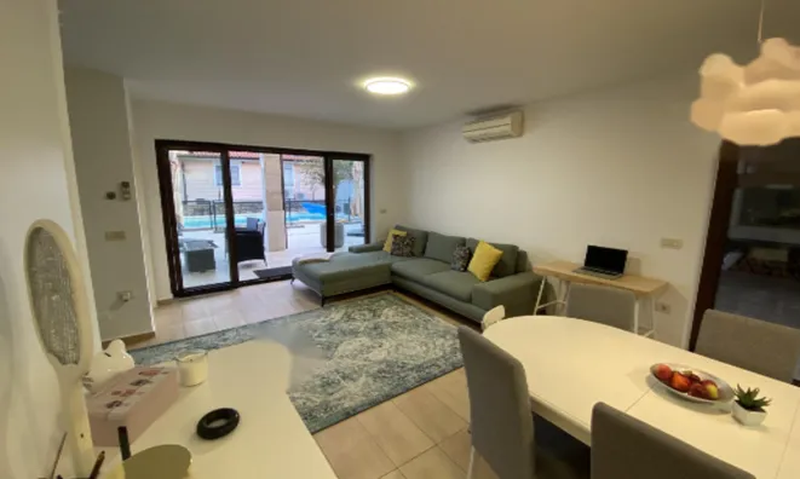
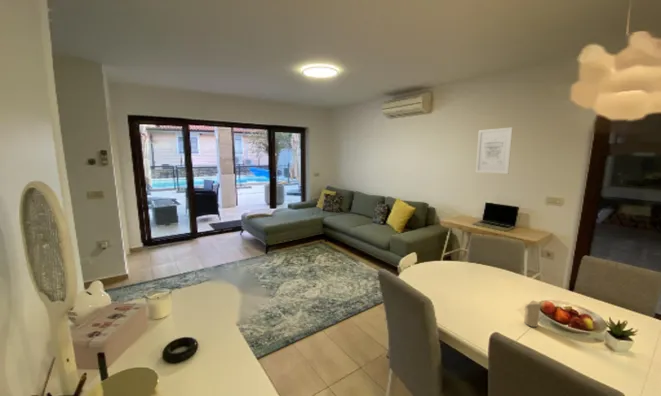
+ wall art [475,126,514,175]
+ candle [523,300,542,328]
